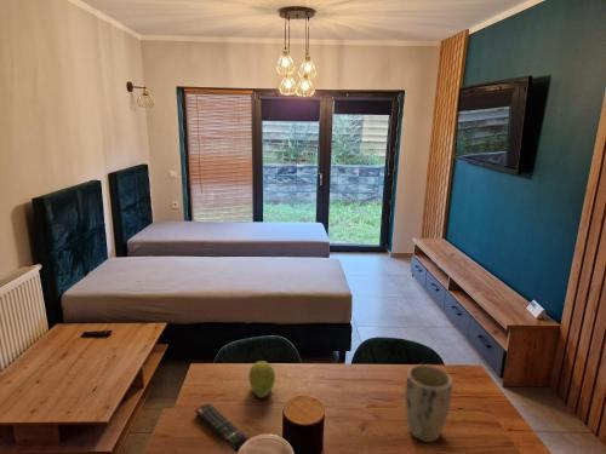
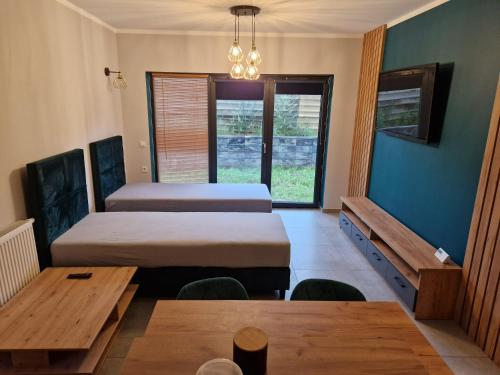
- plant pot [404,363,453,443]
- remote control [194,402,250,453]
- fruit [247,360,276,400]
